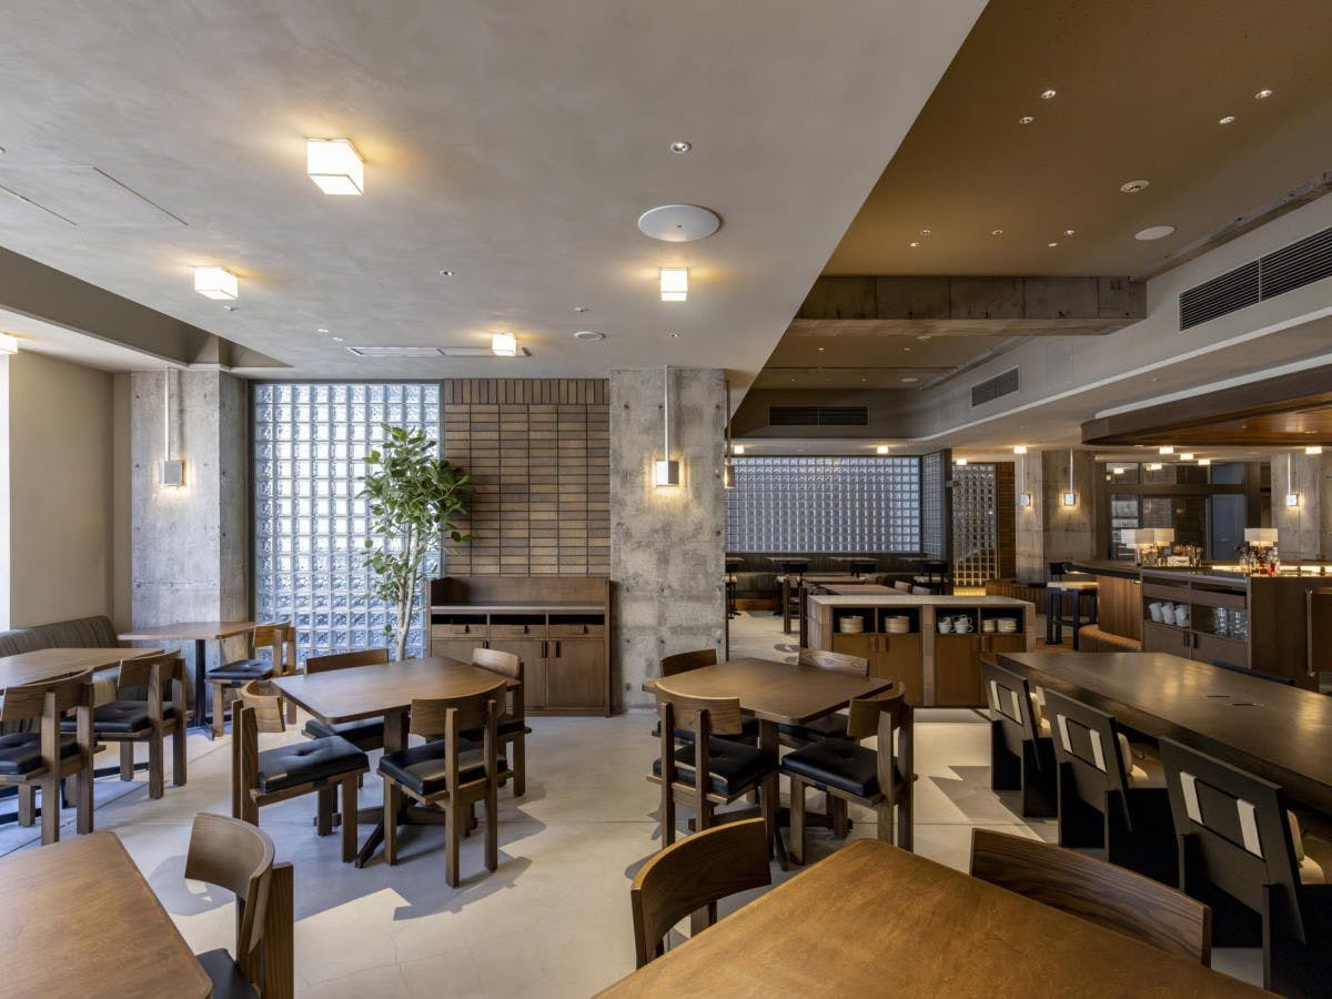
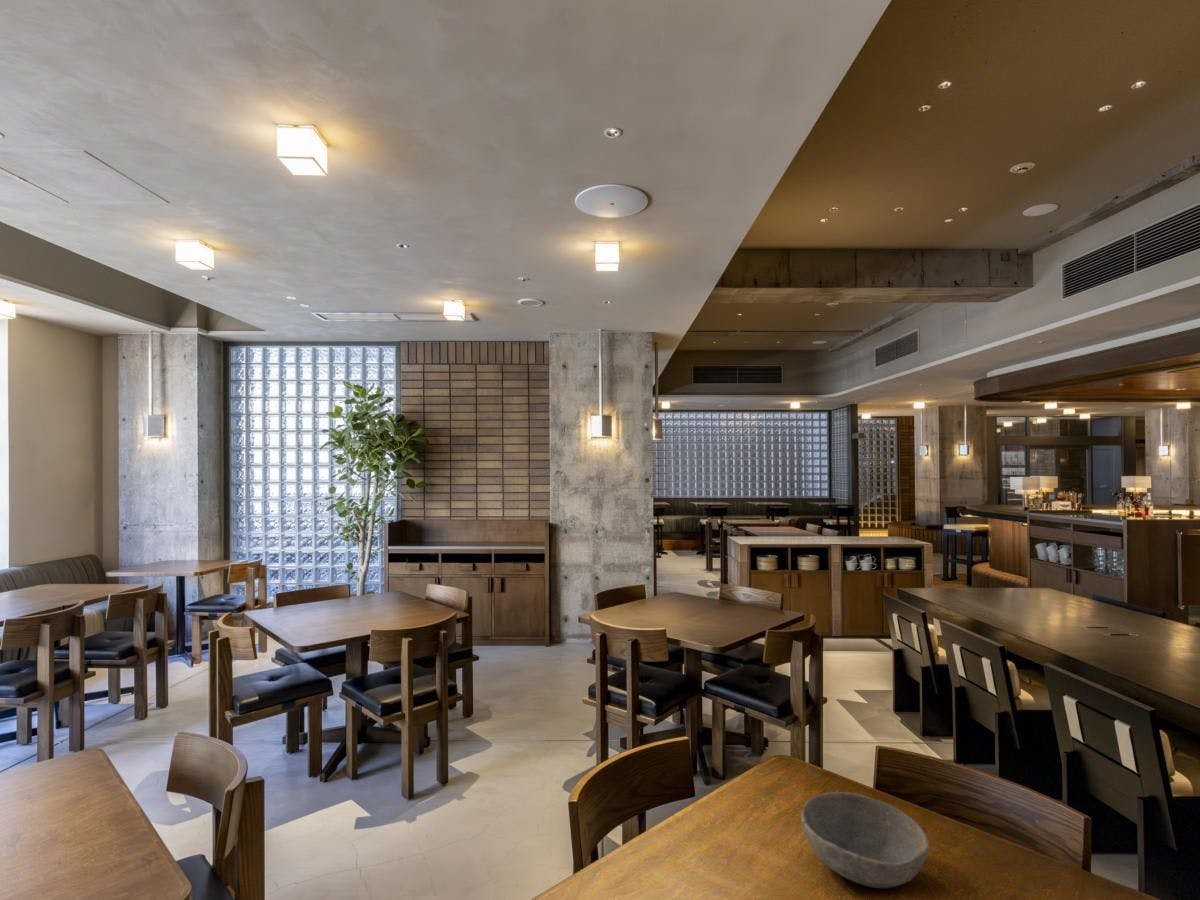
+ bowl [800,791,930,889]
